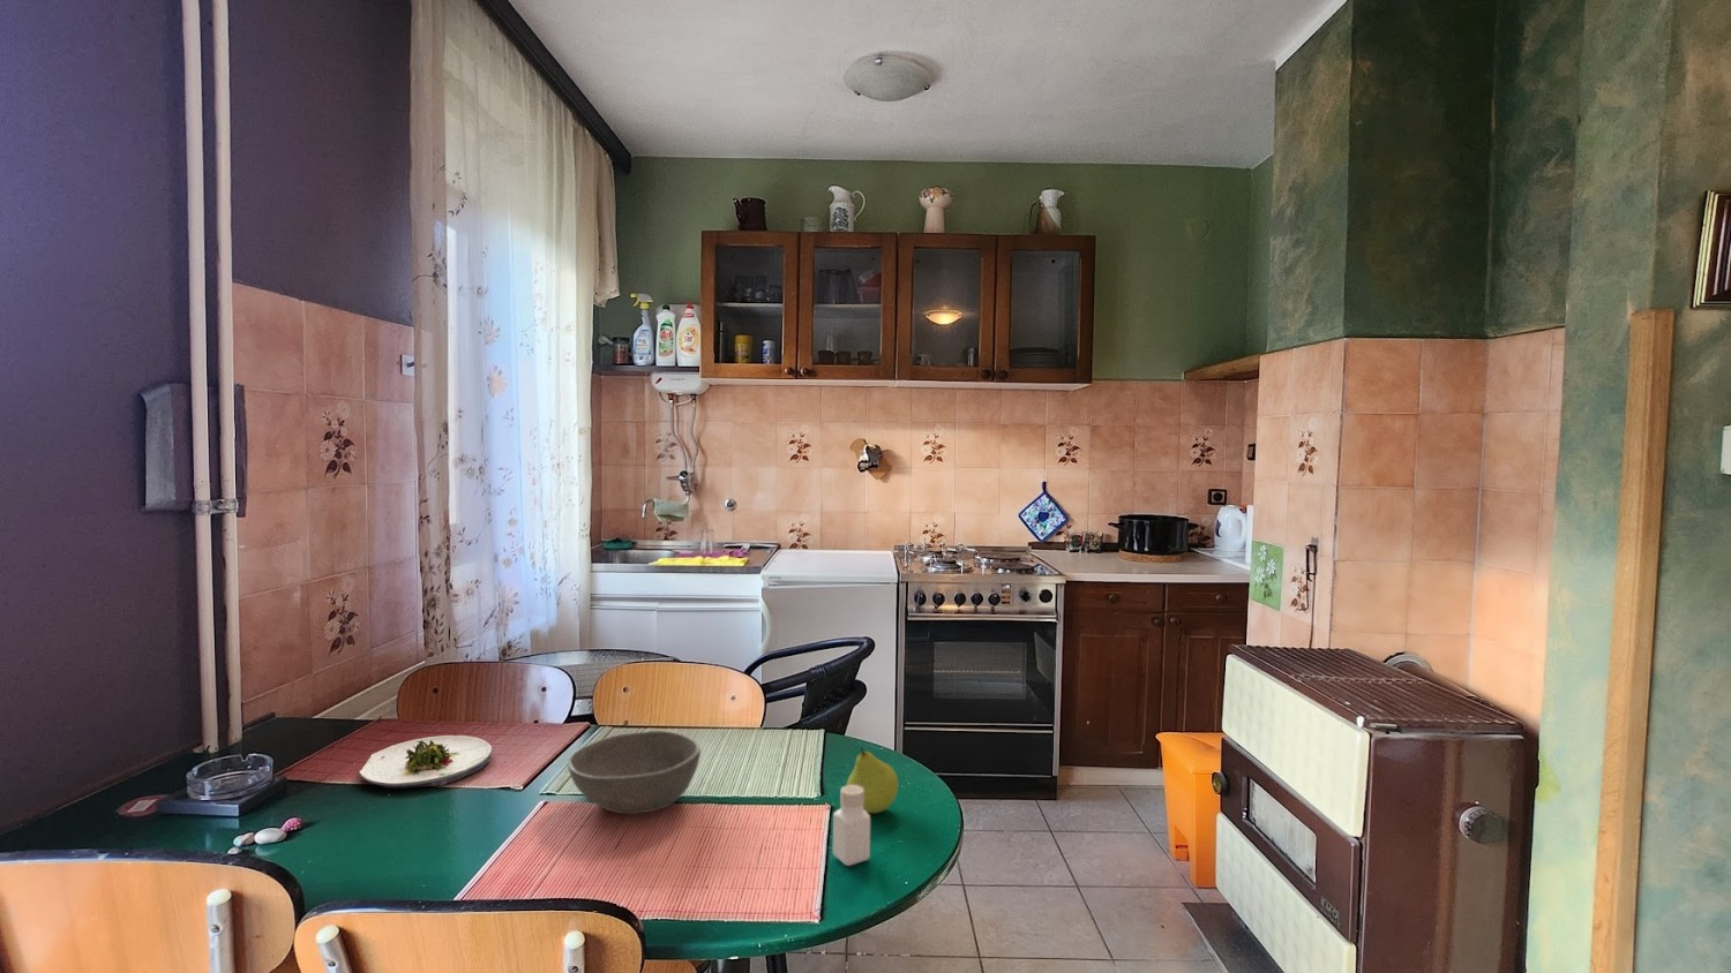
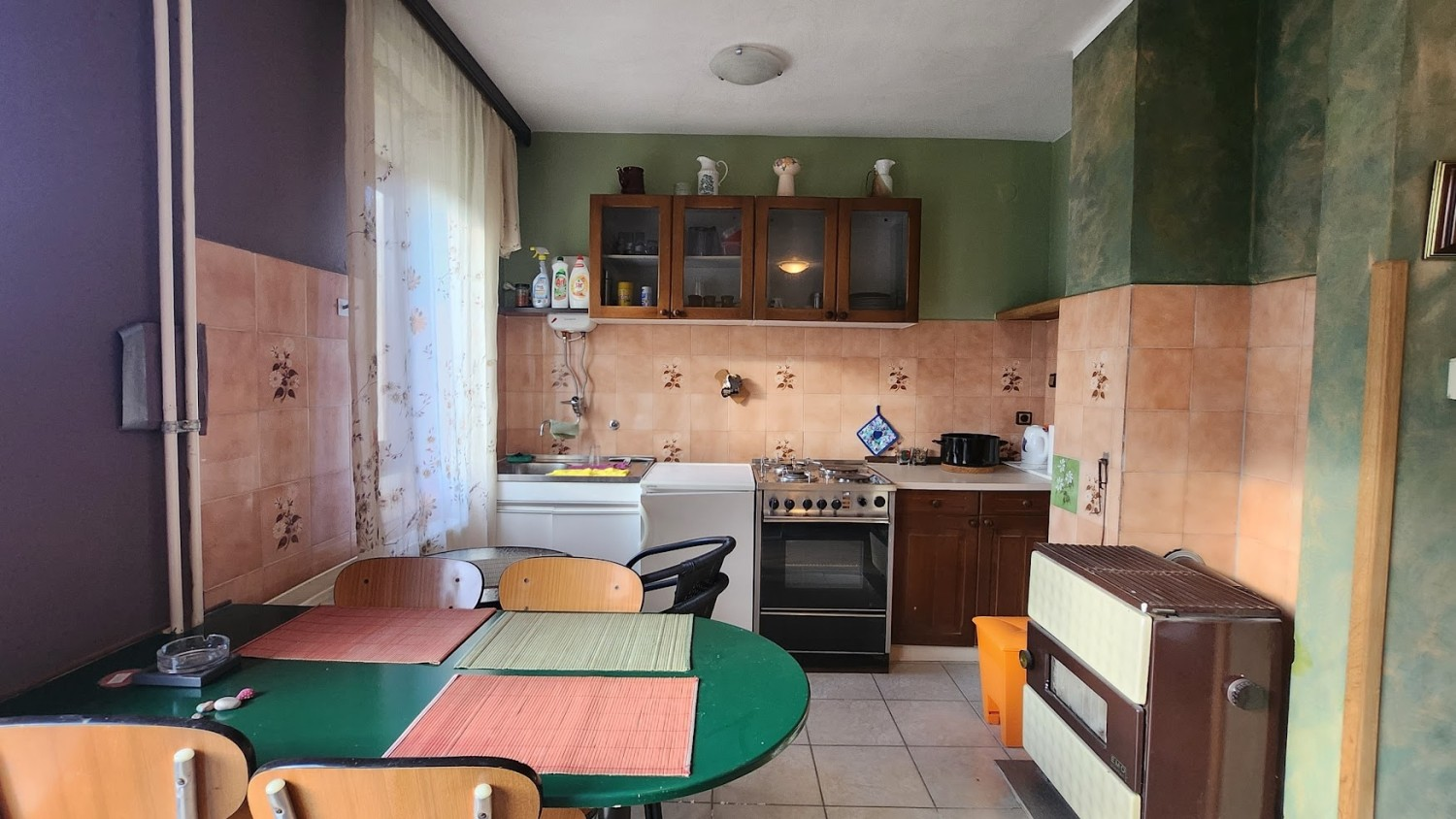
- pepper shaker [832,784,871,867]
- salad plate [359,734,492,790]
- fruit [845,747,899,814]
- bowl [567,729,701,815]
